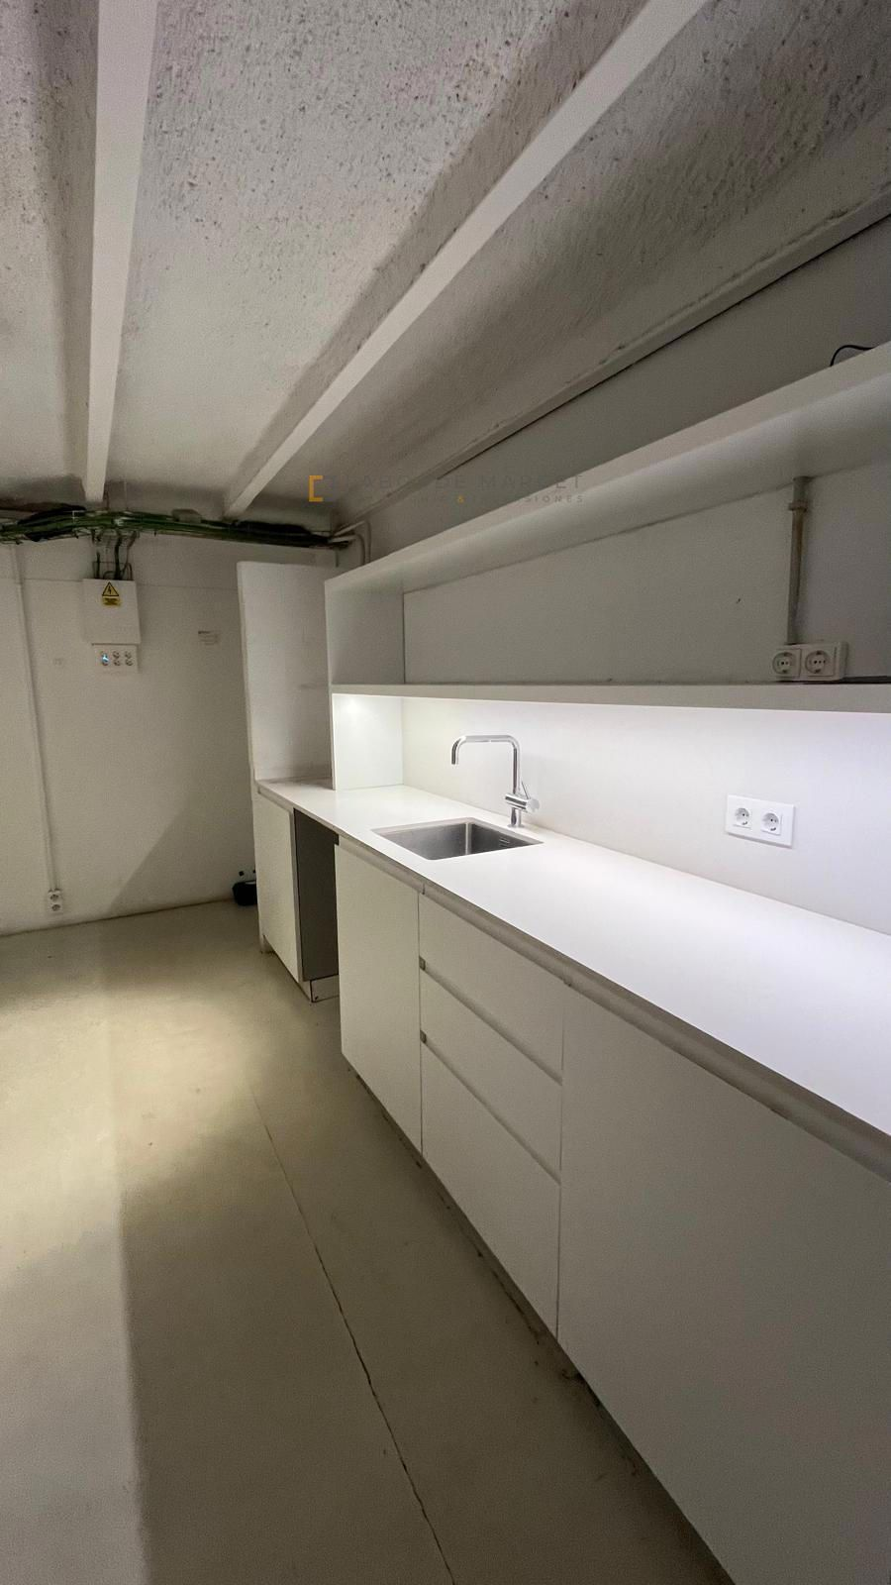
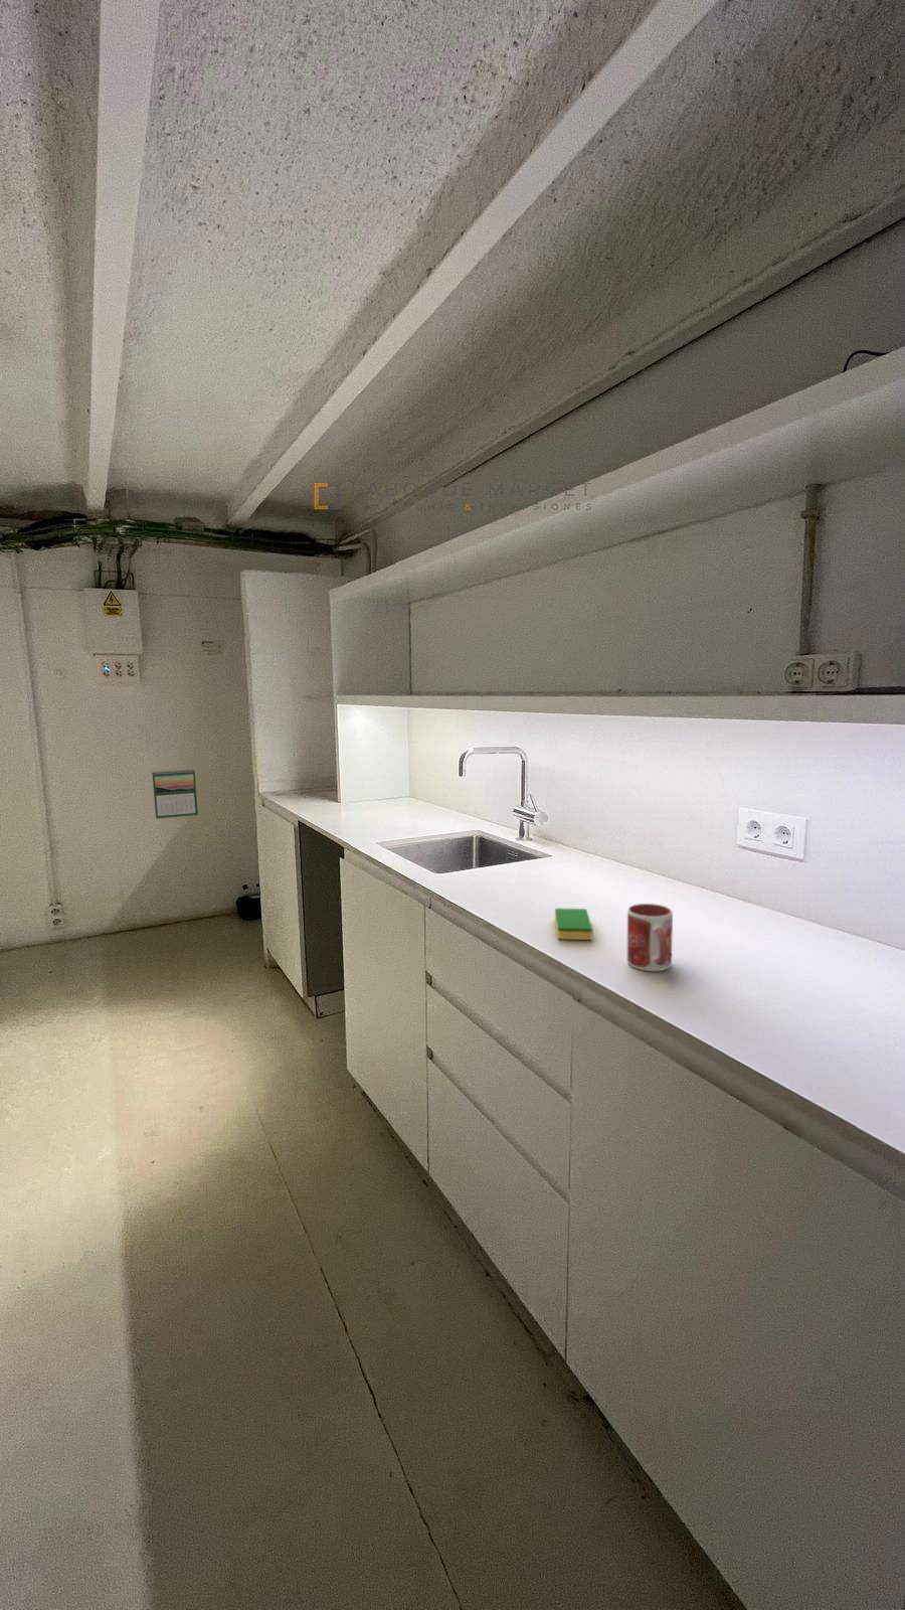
+ calendar [150,767,199,820]
+ dish sponge [554,908,593,941]
+ mug [627,902,674,972]
